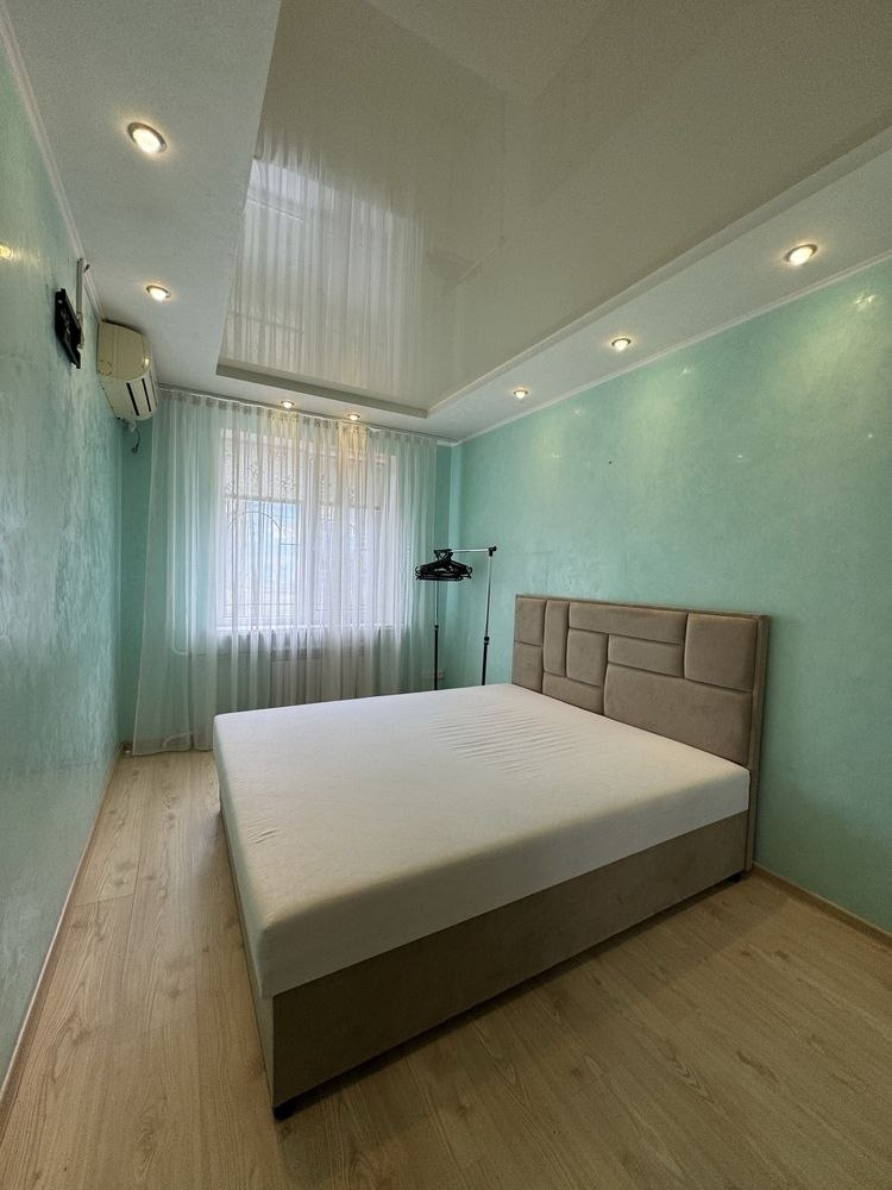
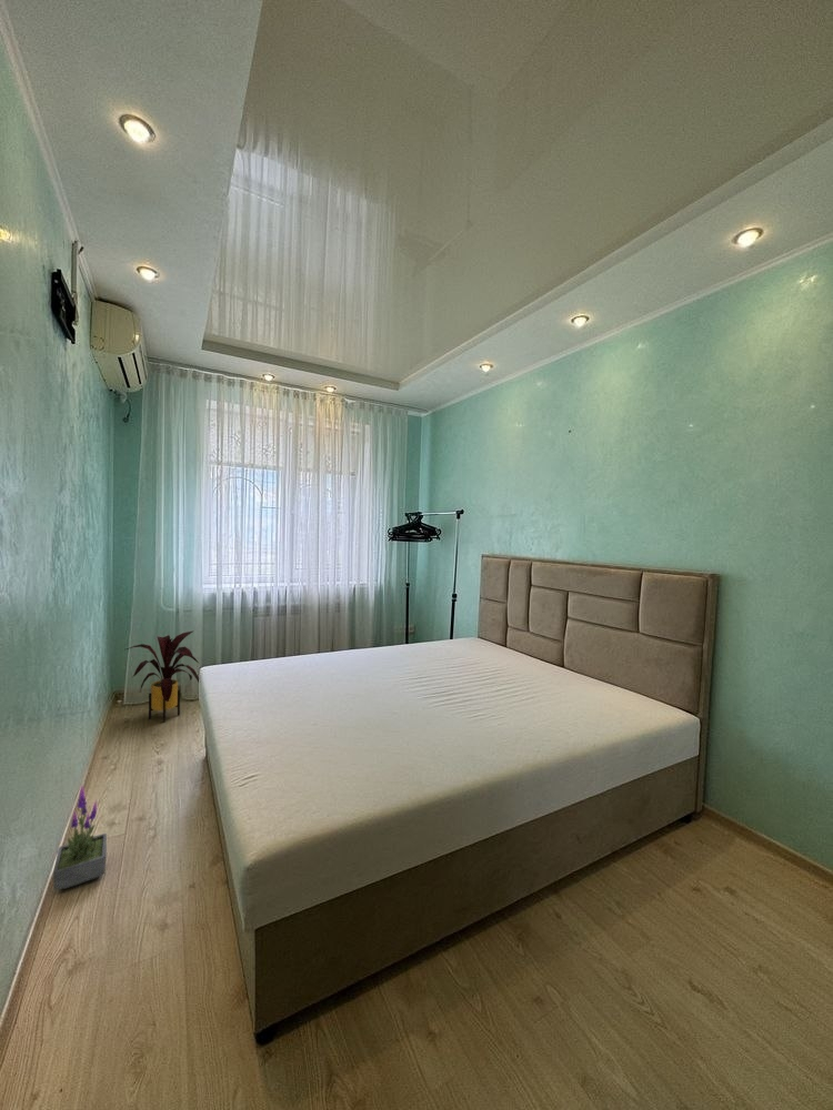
+ house plant [126,630,201,724]
+ potted plant [52,785,108,891]
